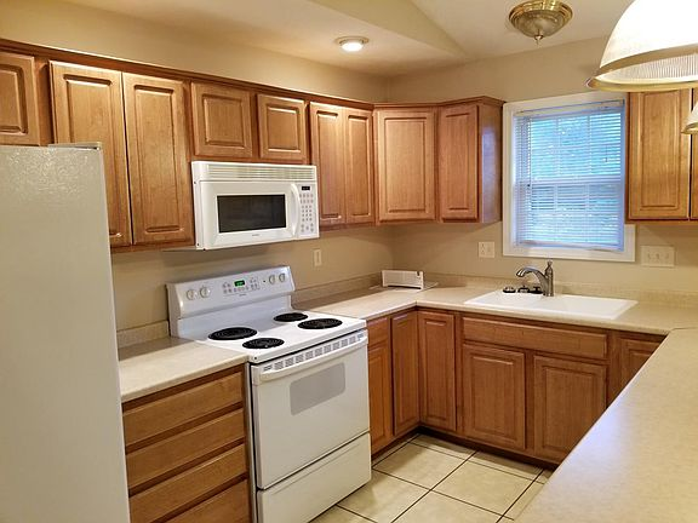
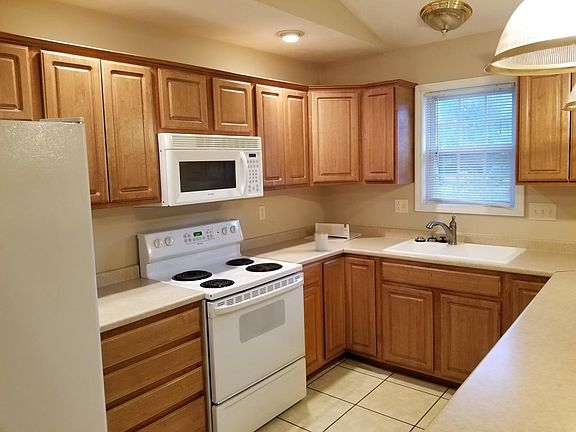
+ utensil holder [314,224,335,252]
